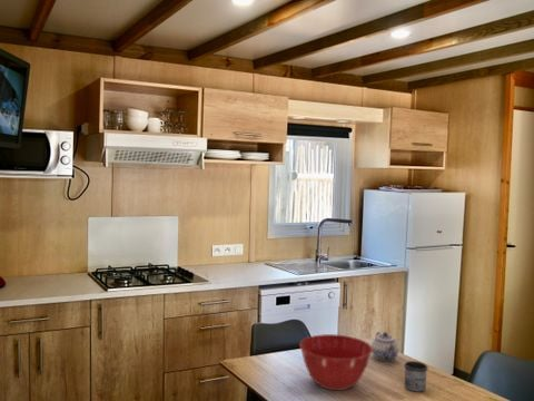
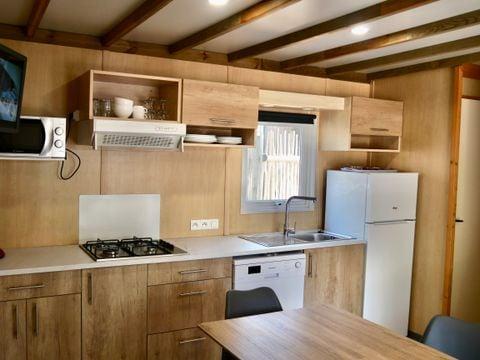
- mixing bowl [298,333,373,391]
- mug [403,360,429,393]
- teapot [370,331,399,362]
